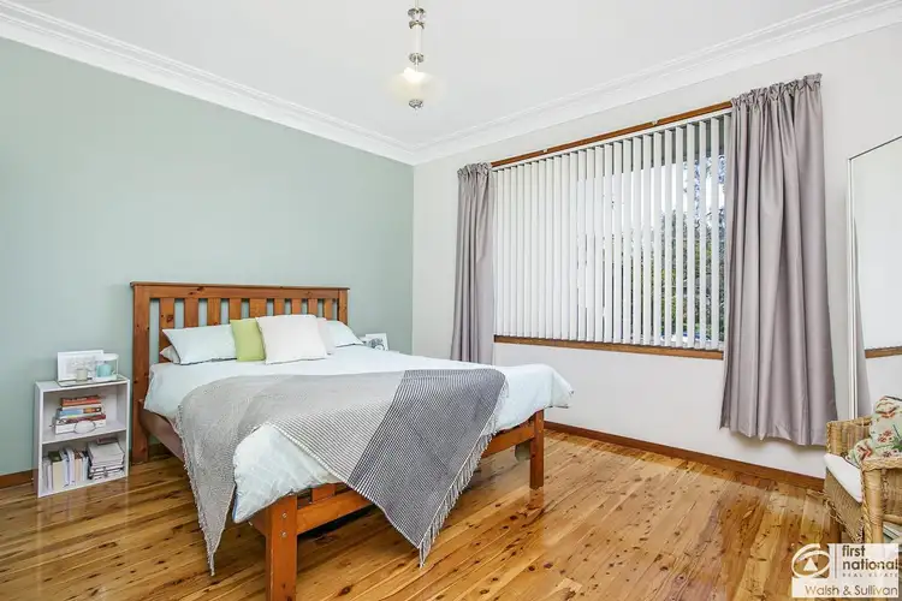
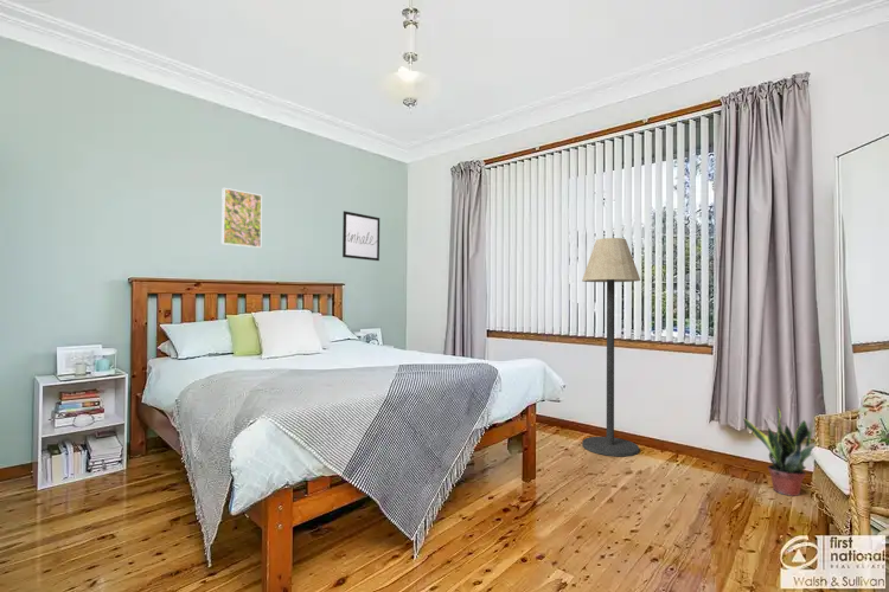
+ floor lamp [581,237,641,457]
+ wall art [341,210,380,262]
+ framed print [220,187,263,249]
+ potted plant [742,405,816,497]
